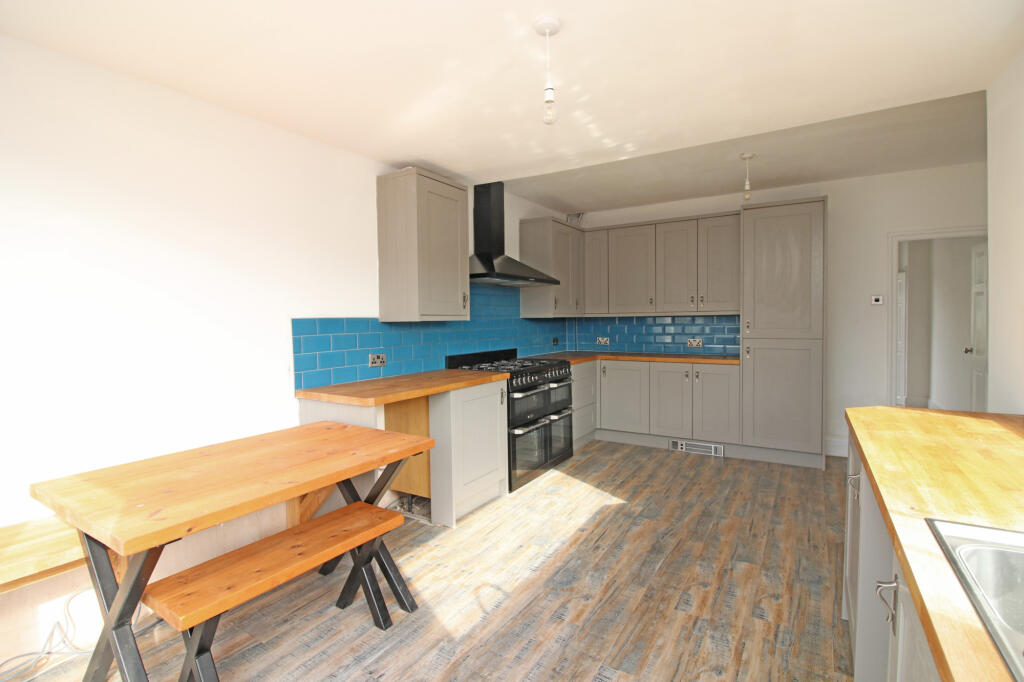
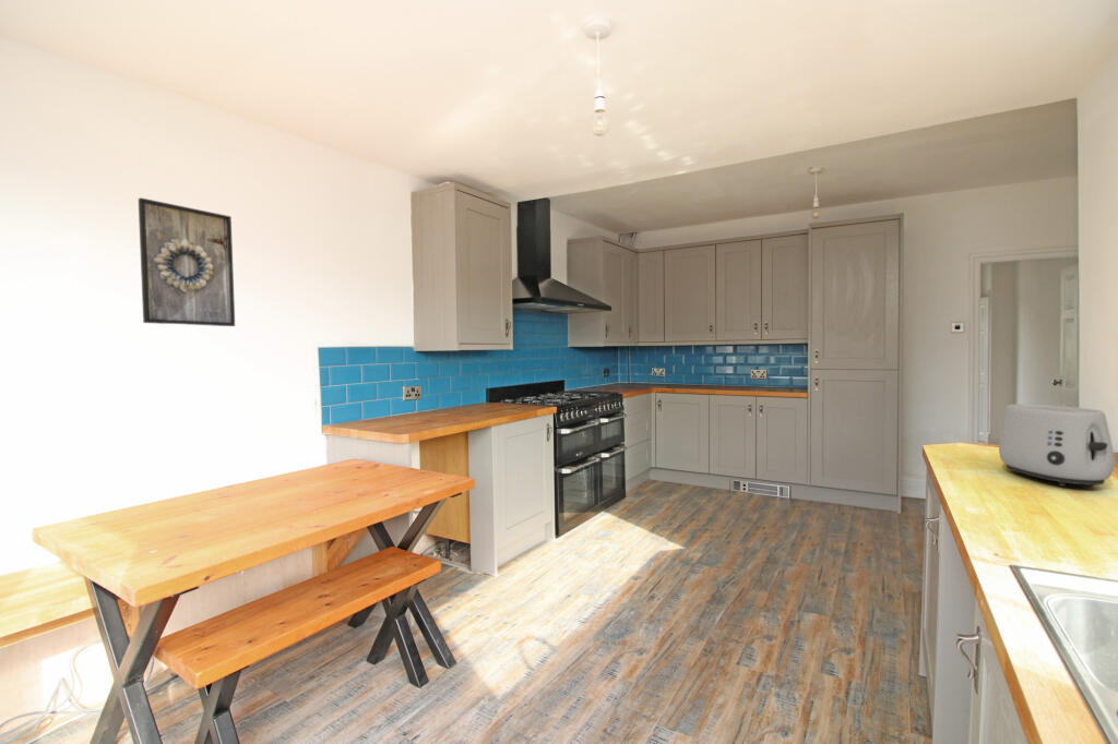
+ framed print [138,196,236,327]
+ toaster [998,403,1116,488]
